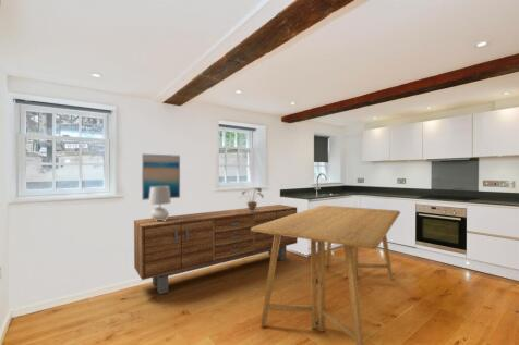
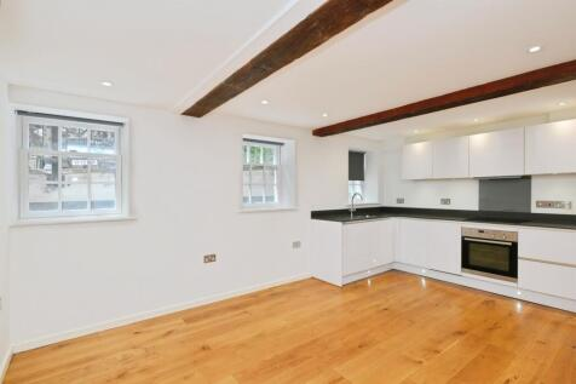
- potted plant [239,187,265,211]
- sideboard [133,204,299,296]
- table lamp [148,186,172,221]
- dining table [251,205,401,345]
- wall art [141,153,181,201]
